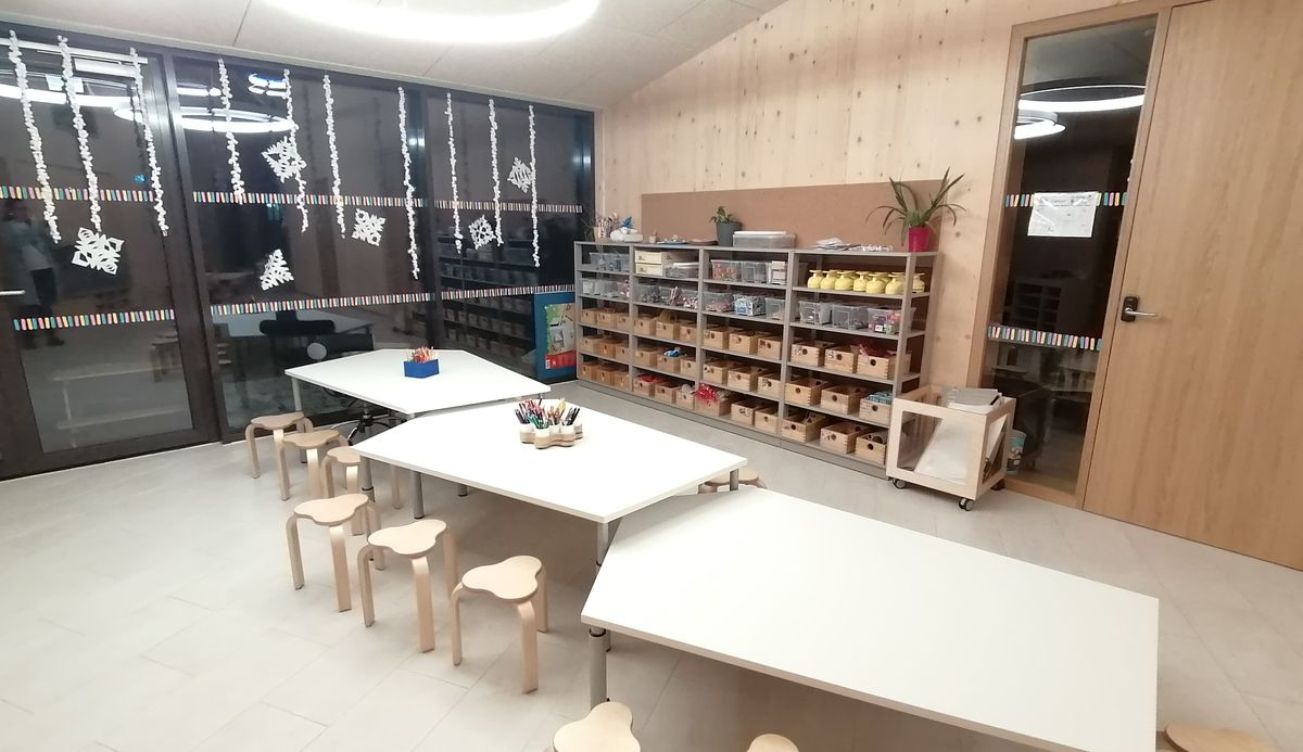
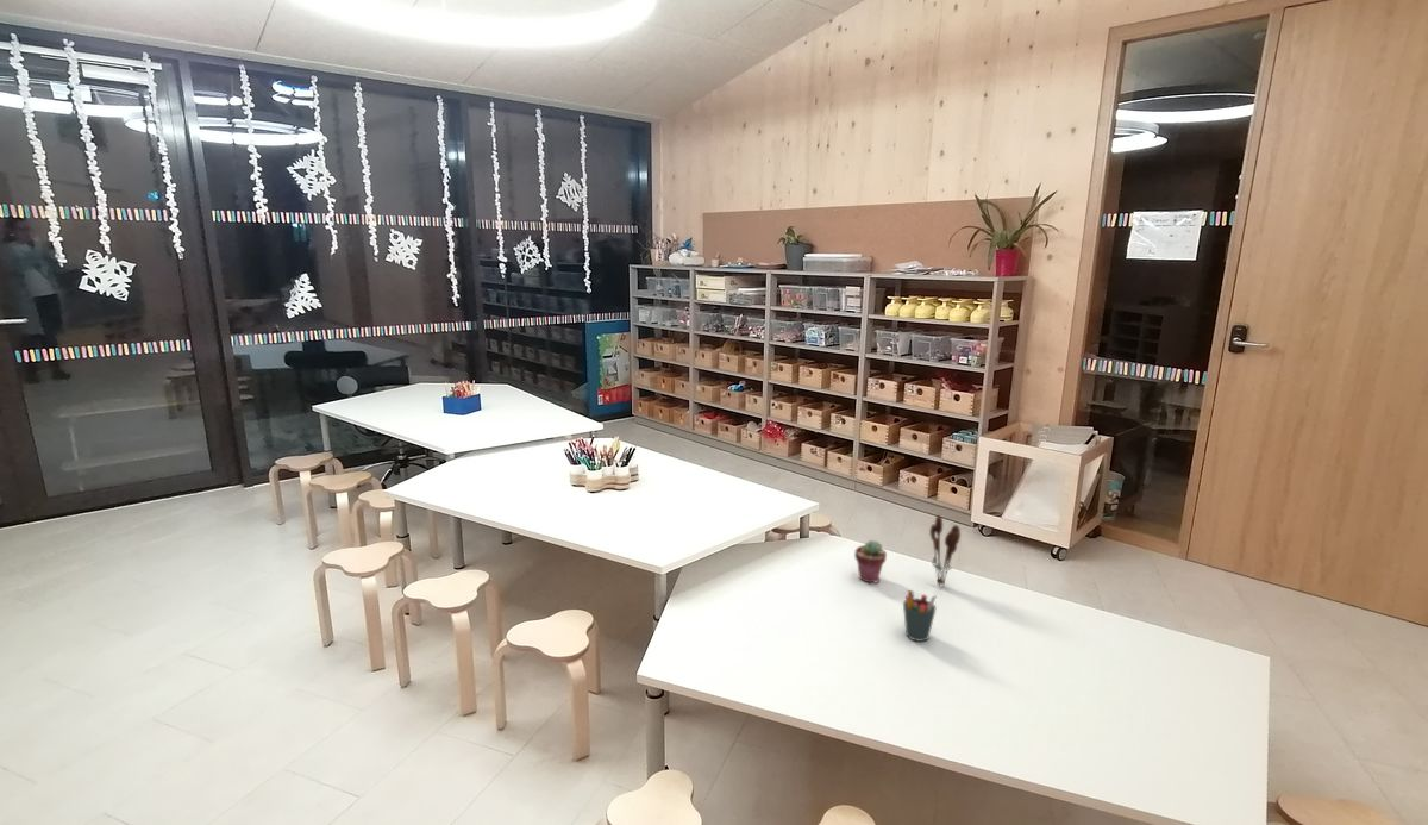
+ pen holder [902,589,938,643]
+ potted succulent [853,539,888,583]
+ utensil holder [928,514,962,588]
